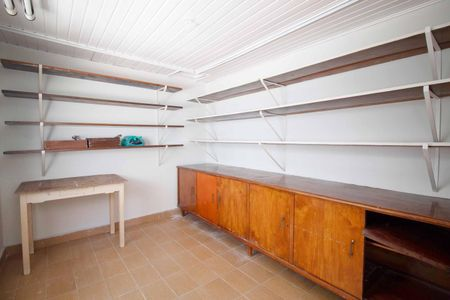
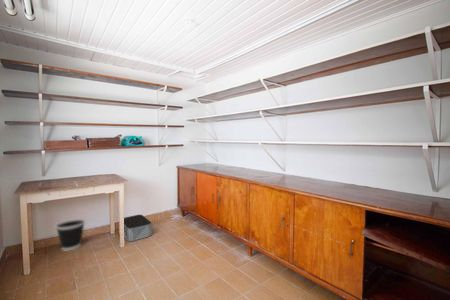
+ wastebasket [54,218,86,251]
+ storage bin [123,214,153,242]
